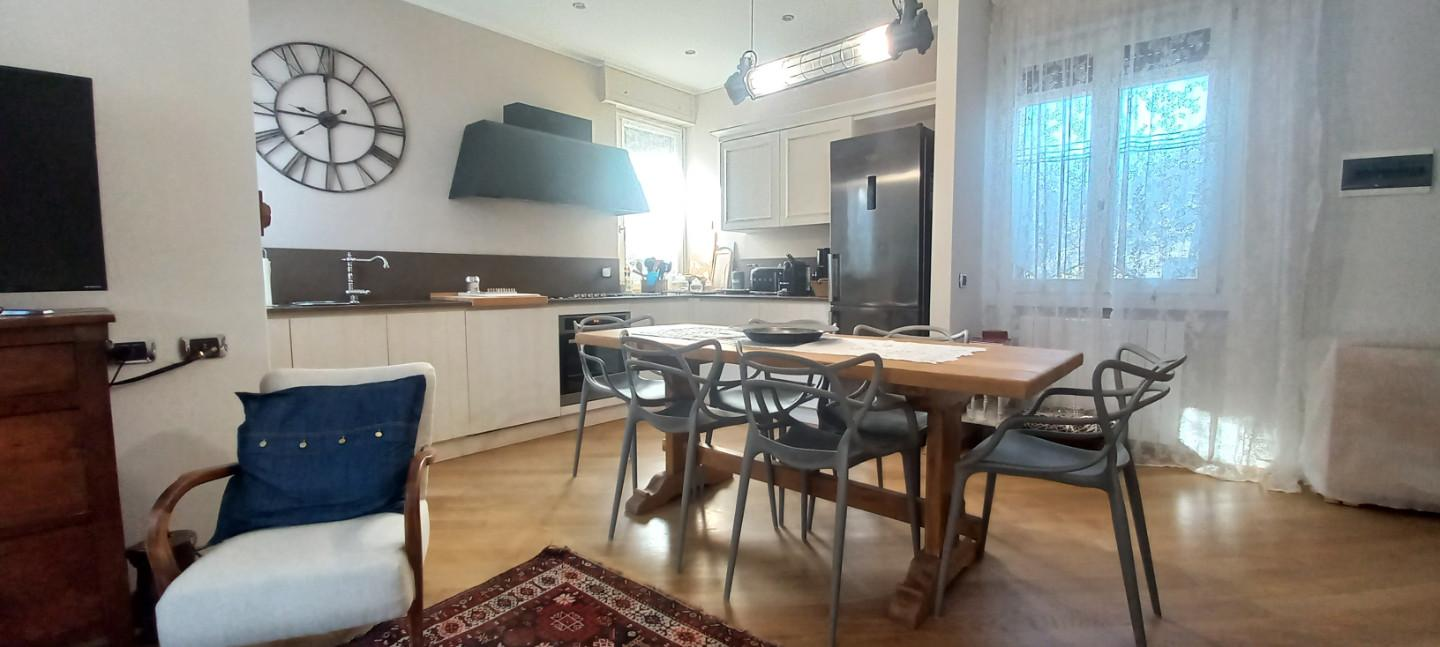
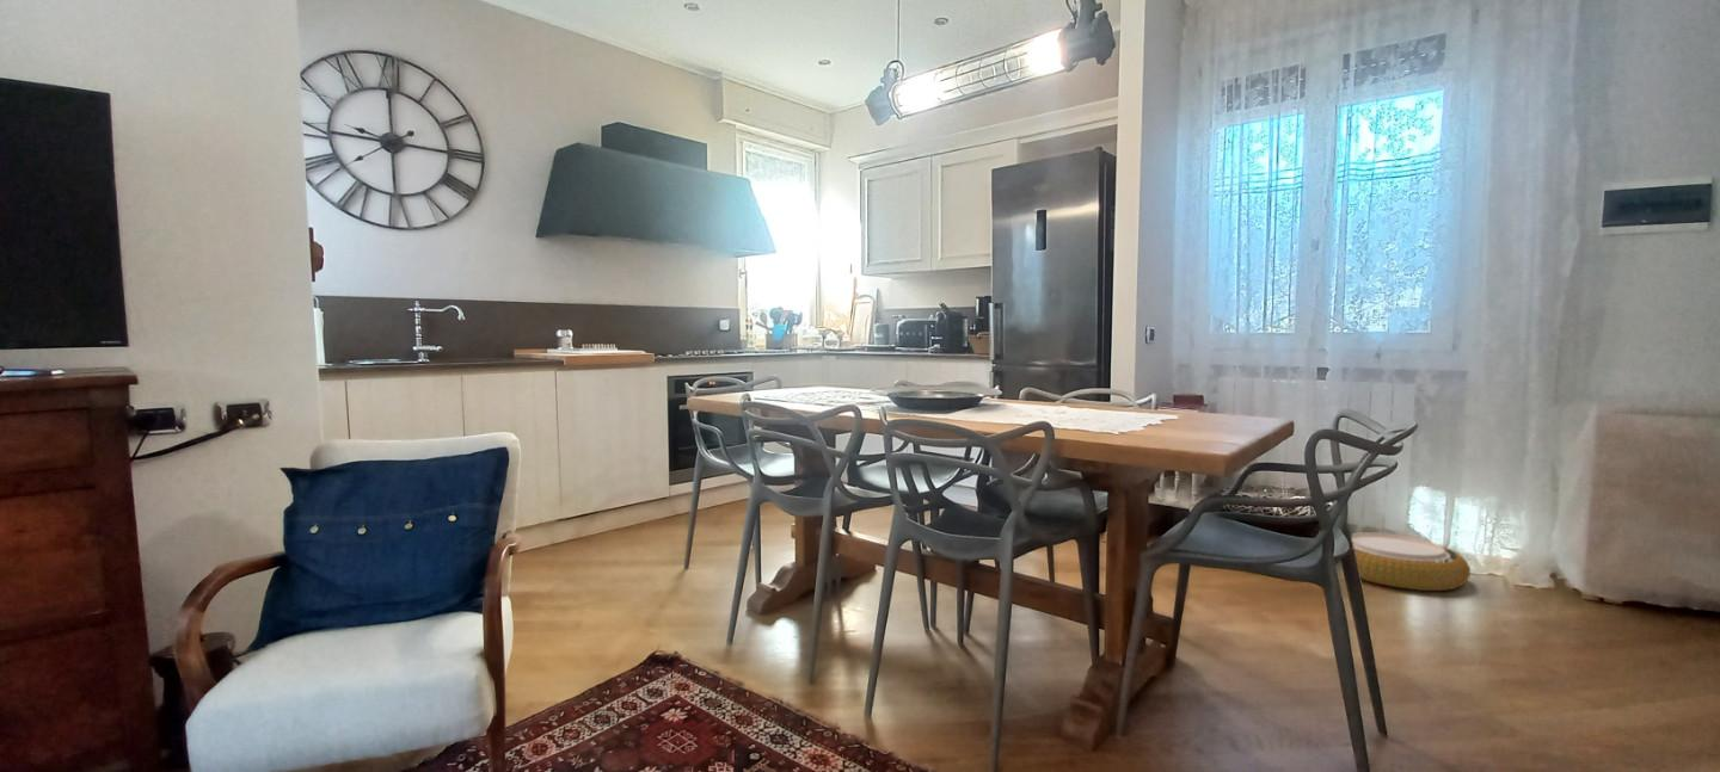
+ woven basket [1351,531,1472,592]
